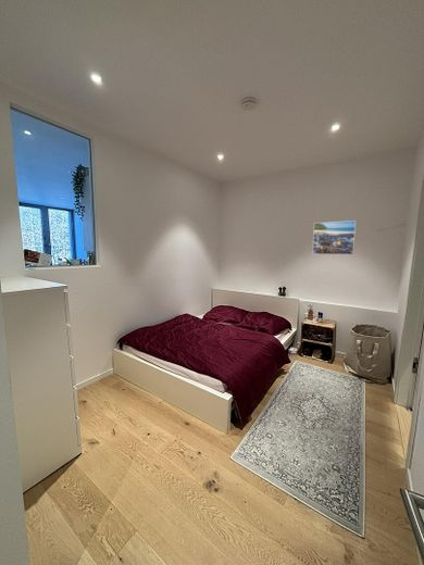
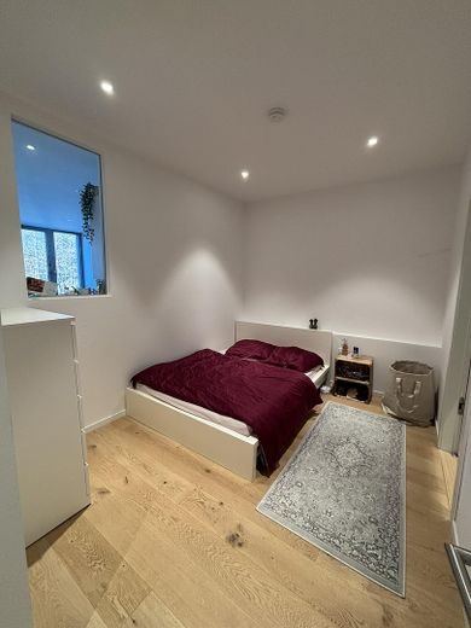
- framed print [311,219,358,255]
